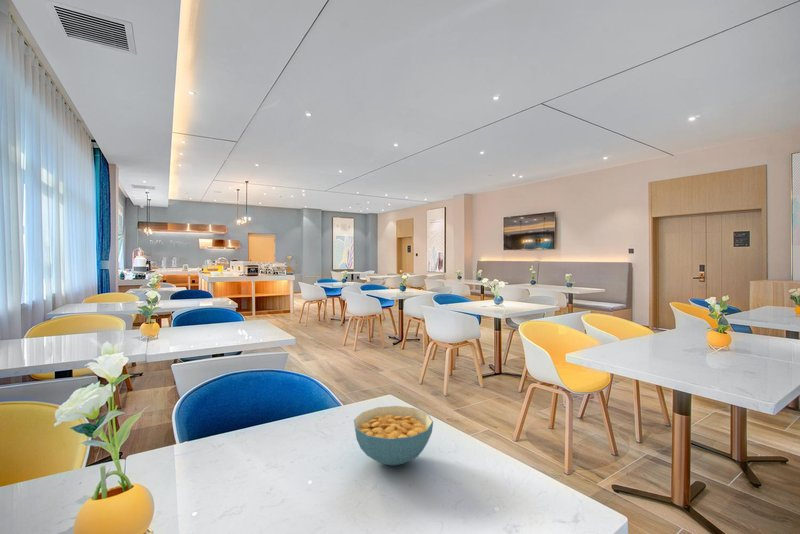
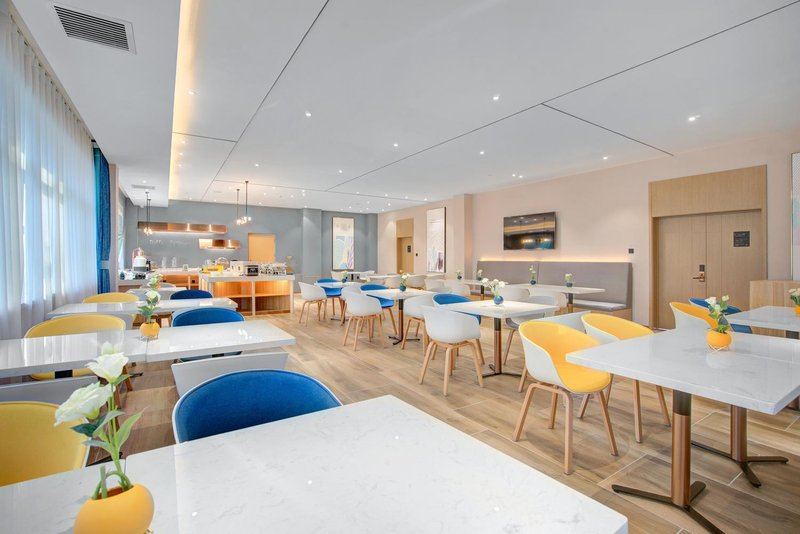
- cereal bowl [353,405,434,467]
